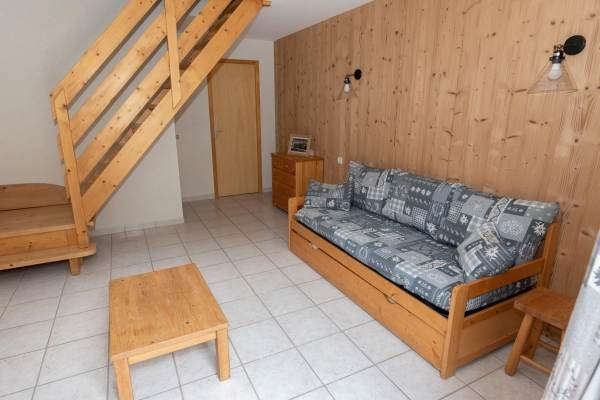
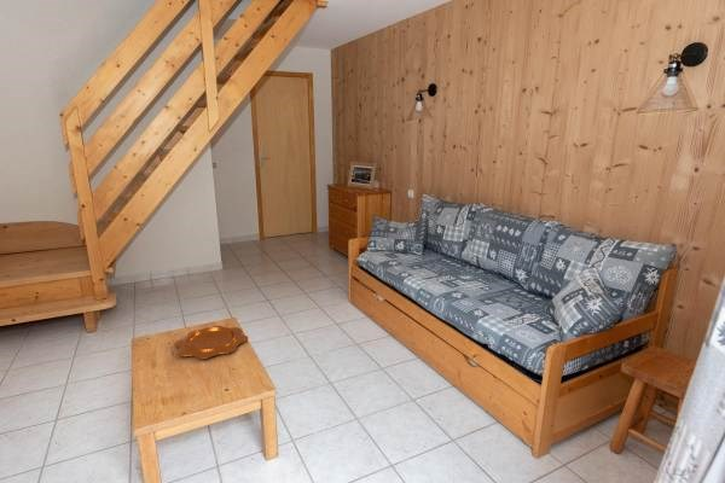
+ decorative bowl [173,325,249,360]
